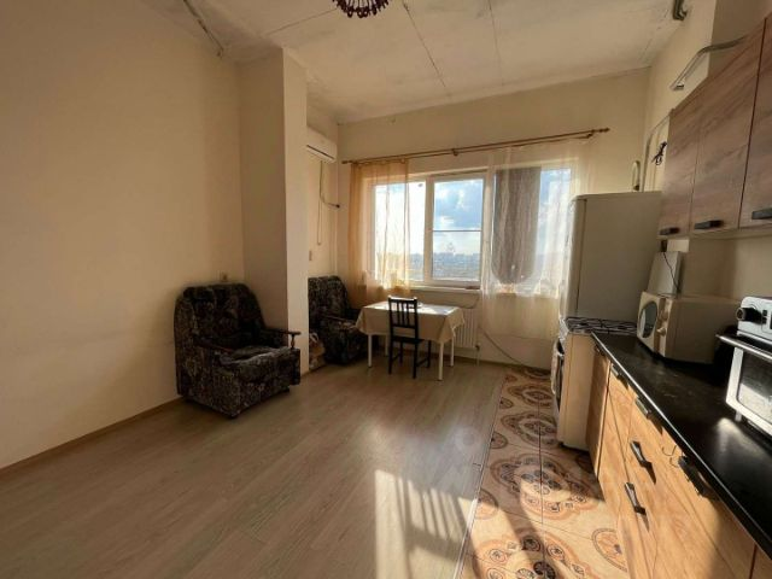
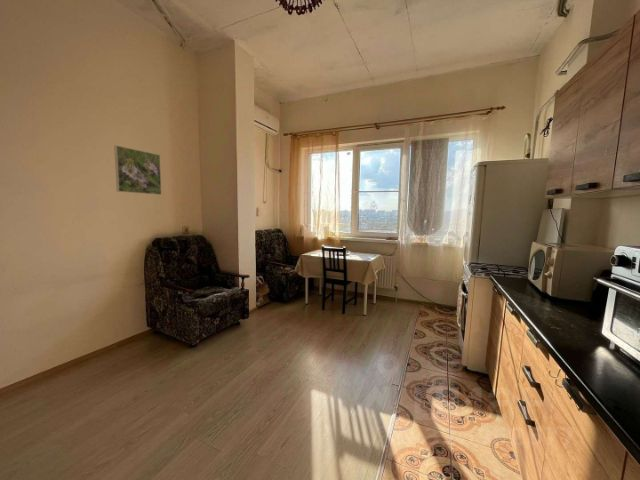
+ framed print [113,144,162,196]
